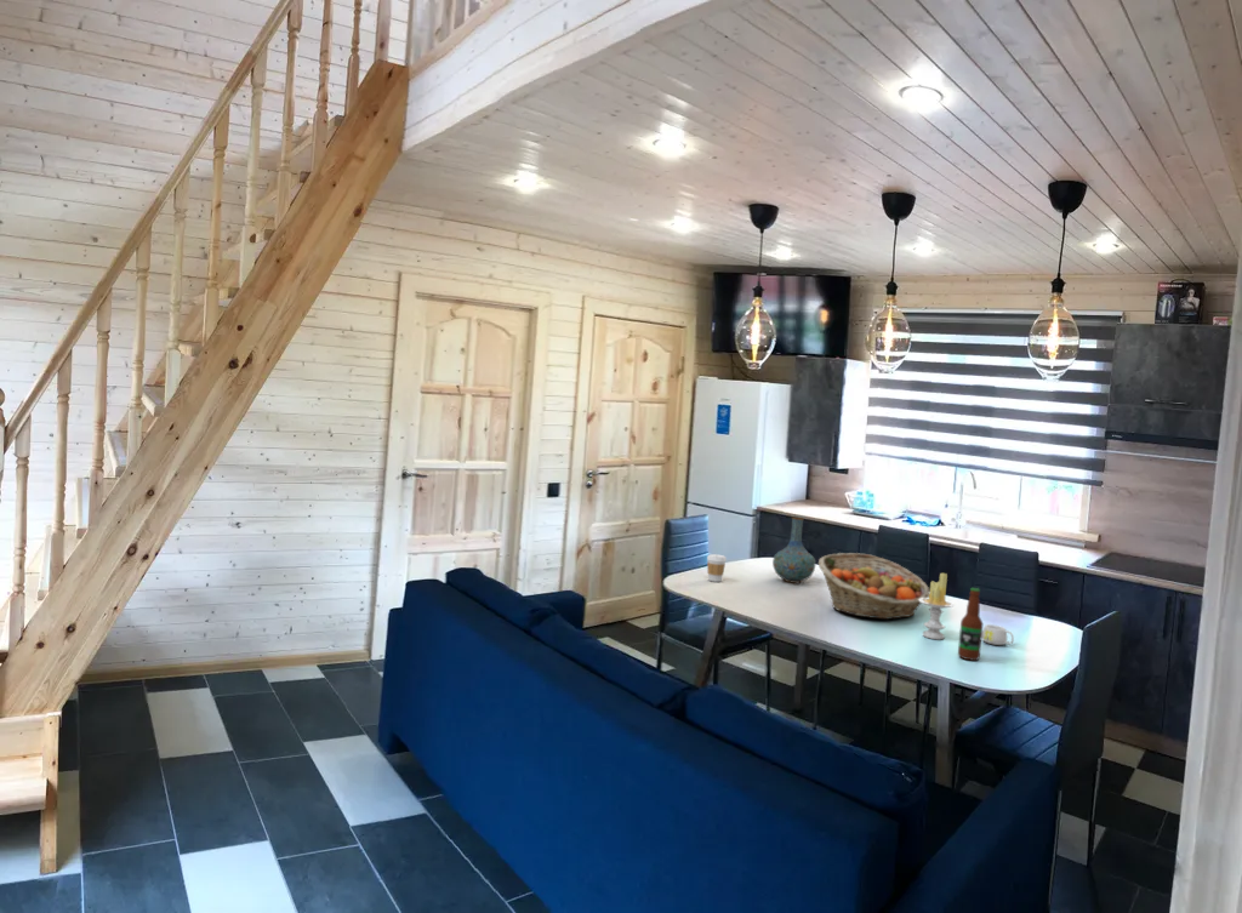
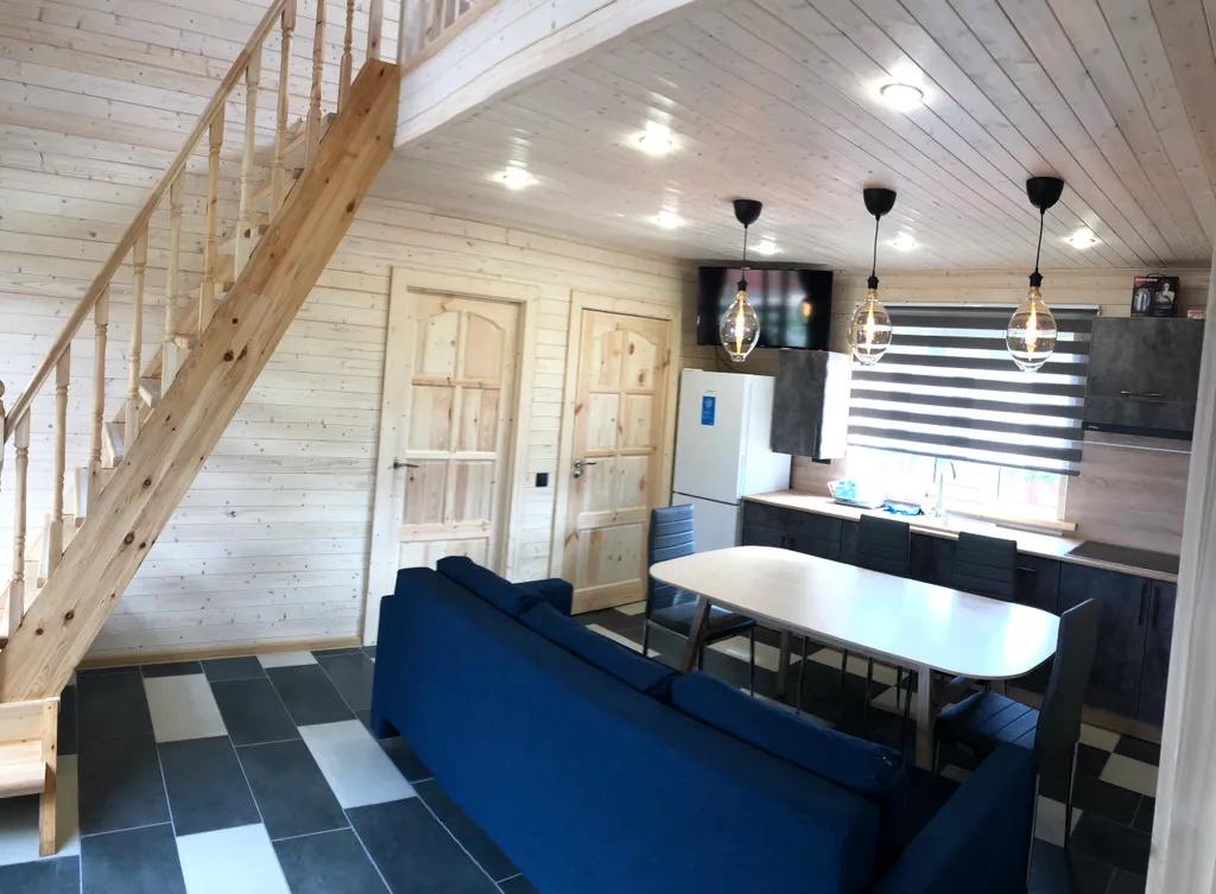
- candle [919,572,956,640]
- coffee cup [706,553,728,583]
- vase [771,517,816,584]
- bottle [957,587,984,662]
- fruit basket [817,552,930,621]
- mug [981,623,1015,646]
